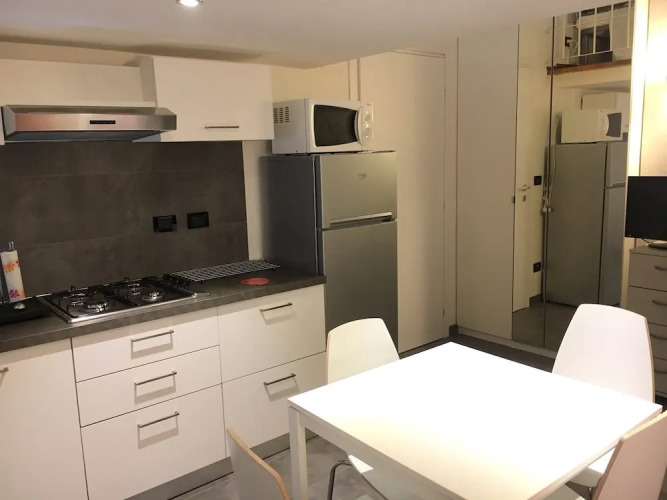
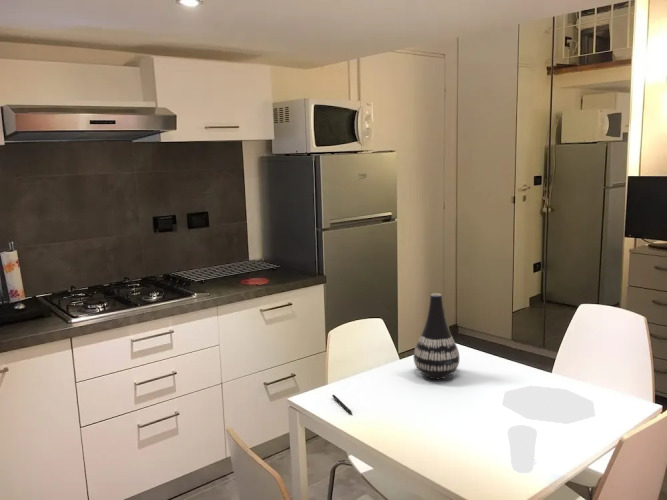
+ vase [413,292,460,380]
+ pen [331,394,353,415]
+ plate [501,384,597,425]
+ cup [506,424,538,475]
